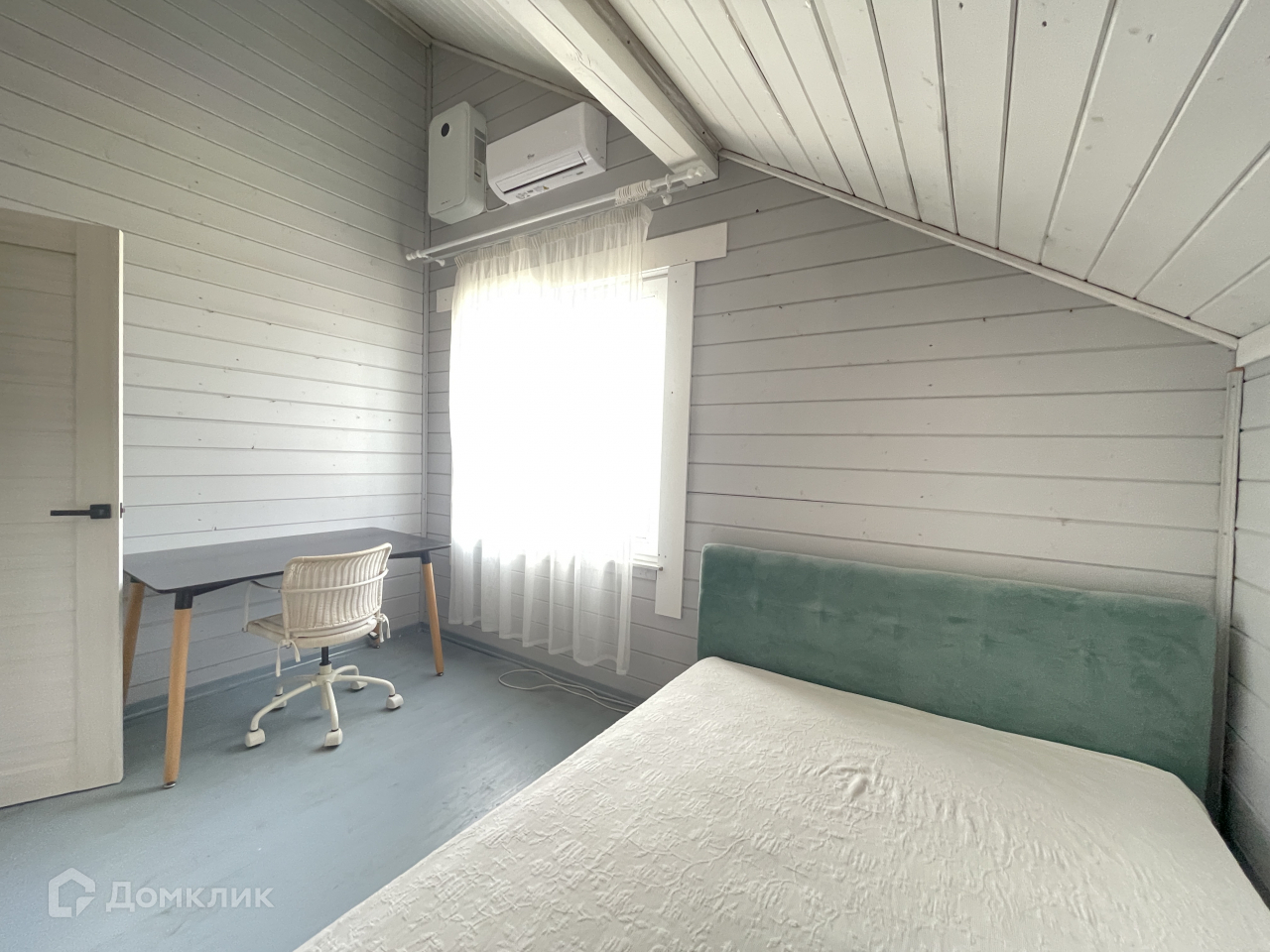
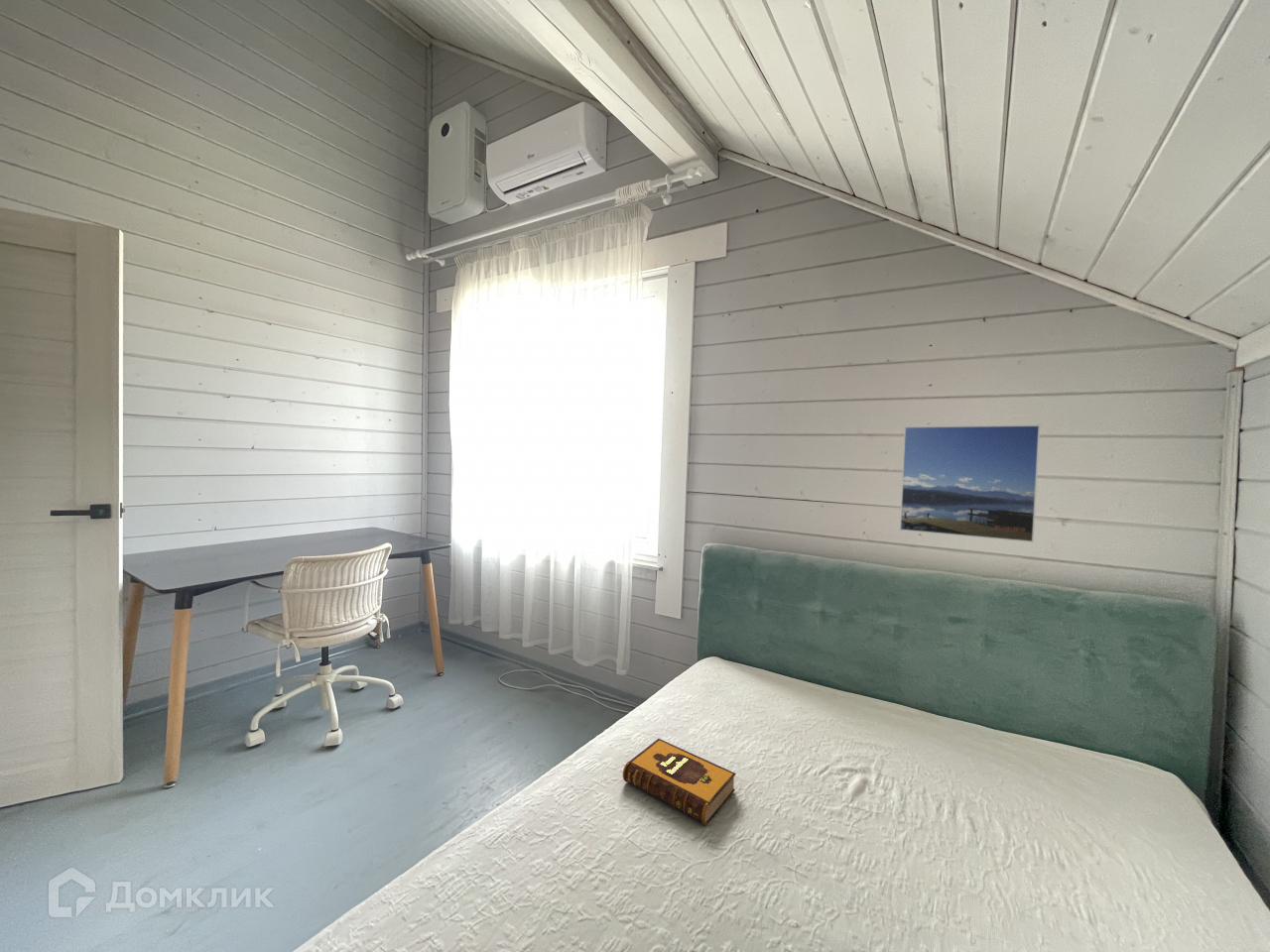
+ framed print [899,423,1041,543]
+ hardback book [622,738,737,826]
